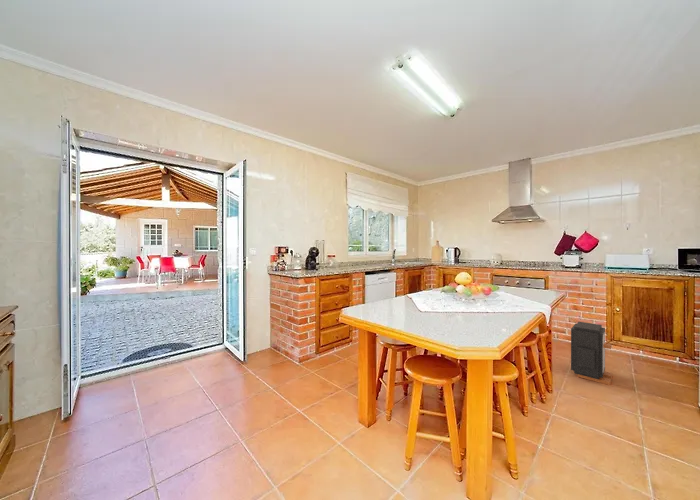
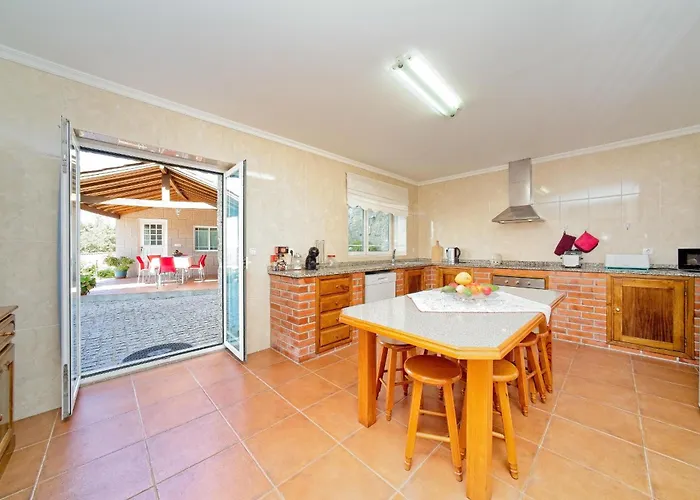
- trash can [570,321,613,386]
